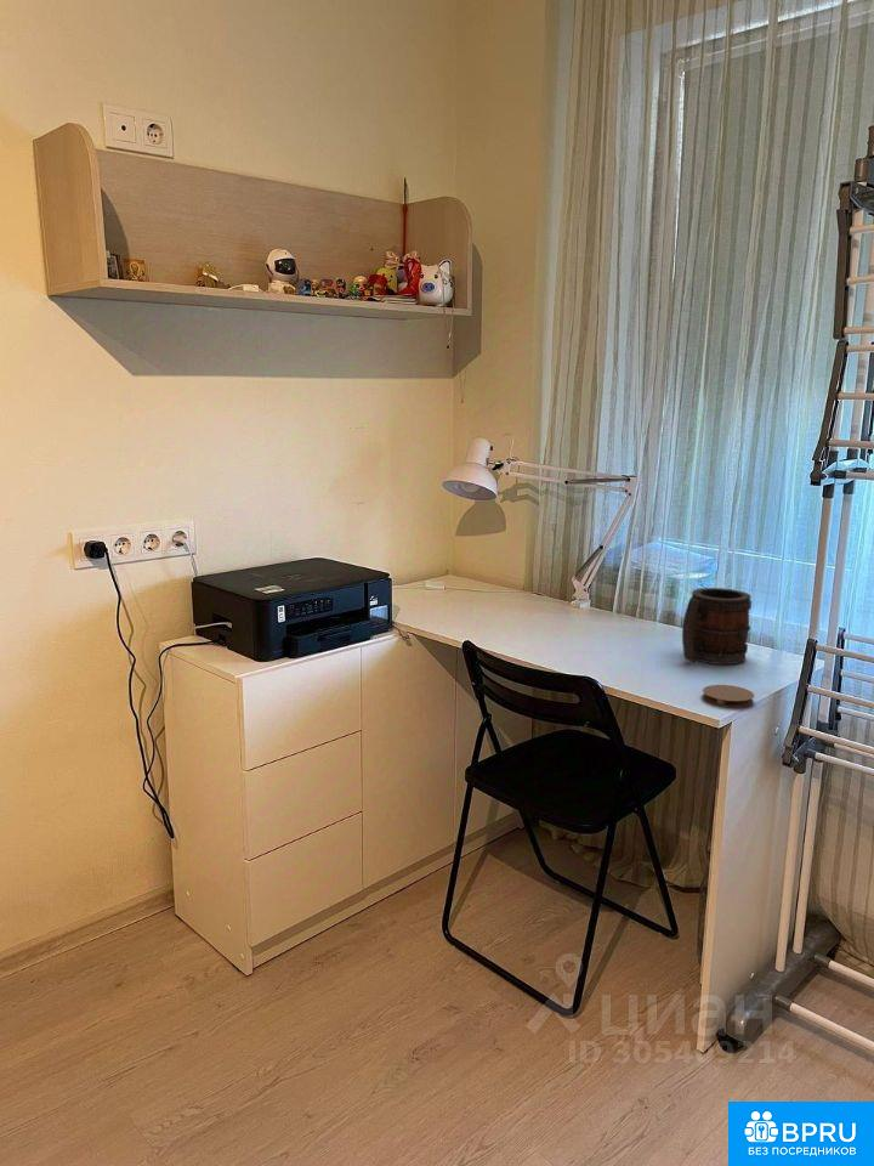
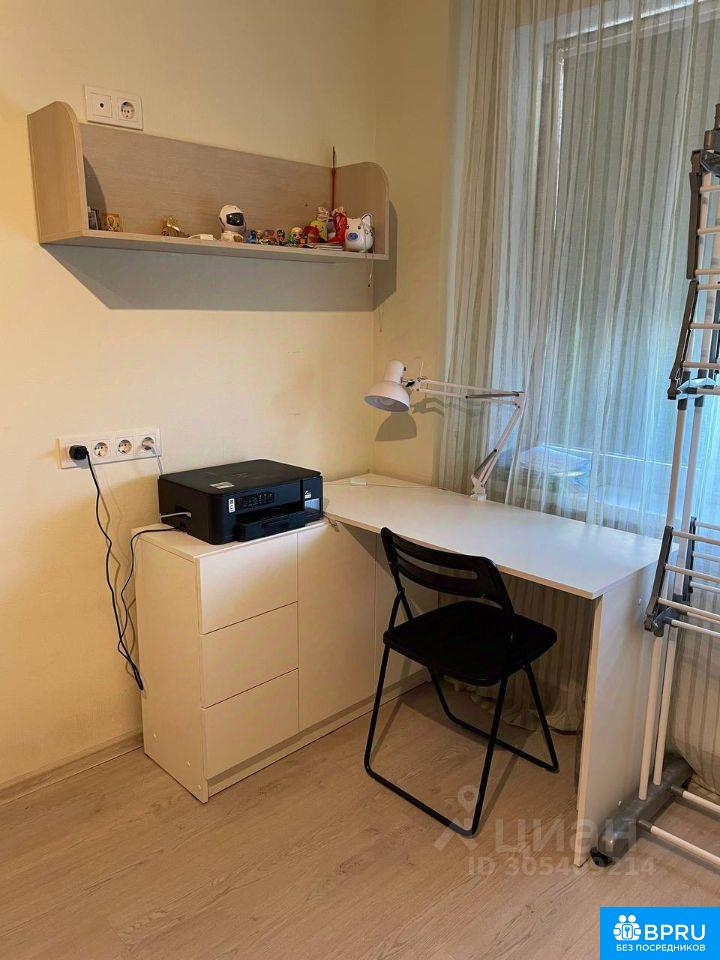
- coaster [702,684,755,709]
- mug [681,587,753,666]
